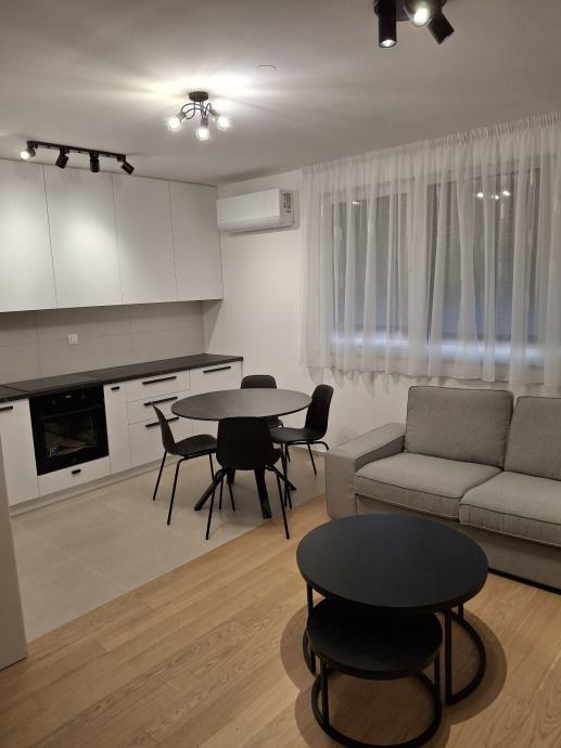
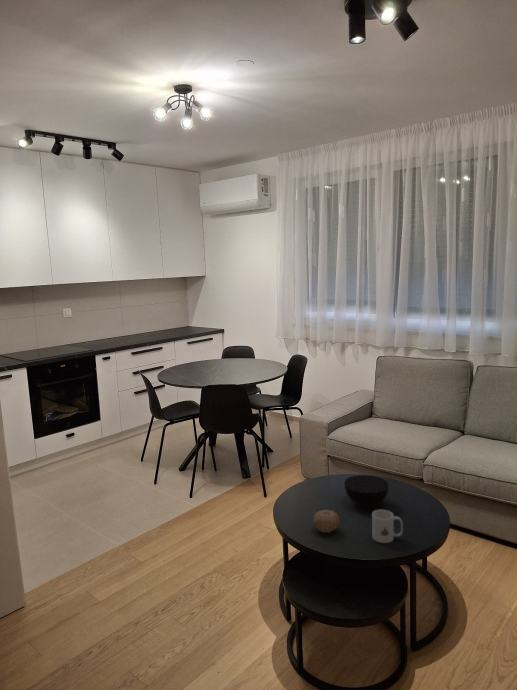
+ bowl [343,474,390,508]
+ mug [371,509,404,544]
+ fruit [312,509,341,534]
